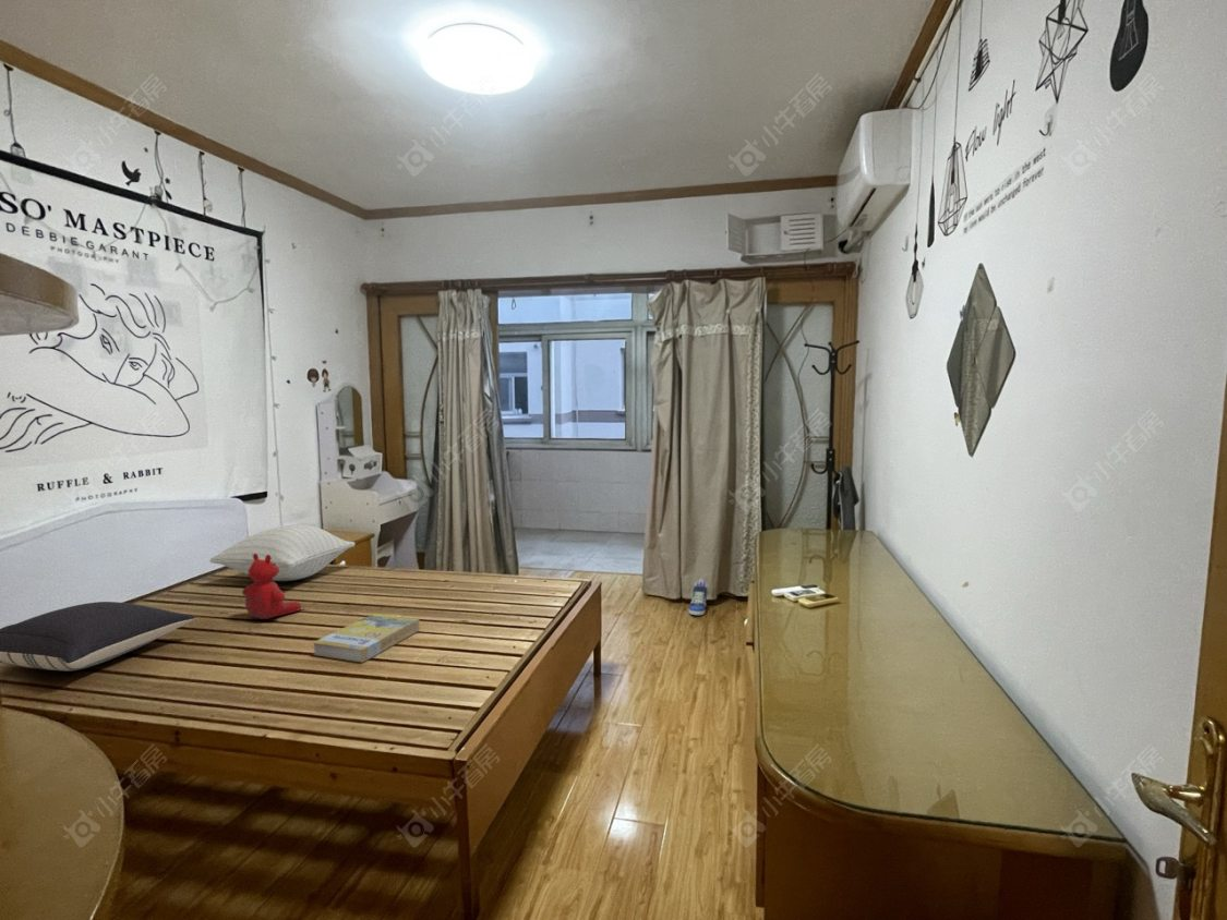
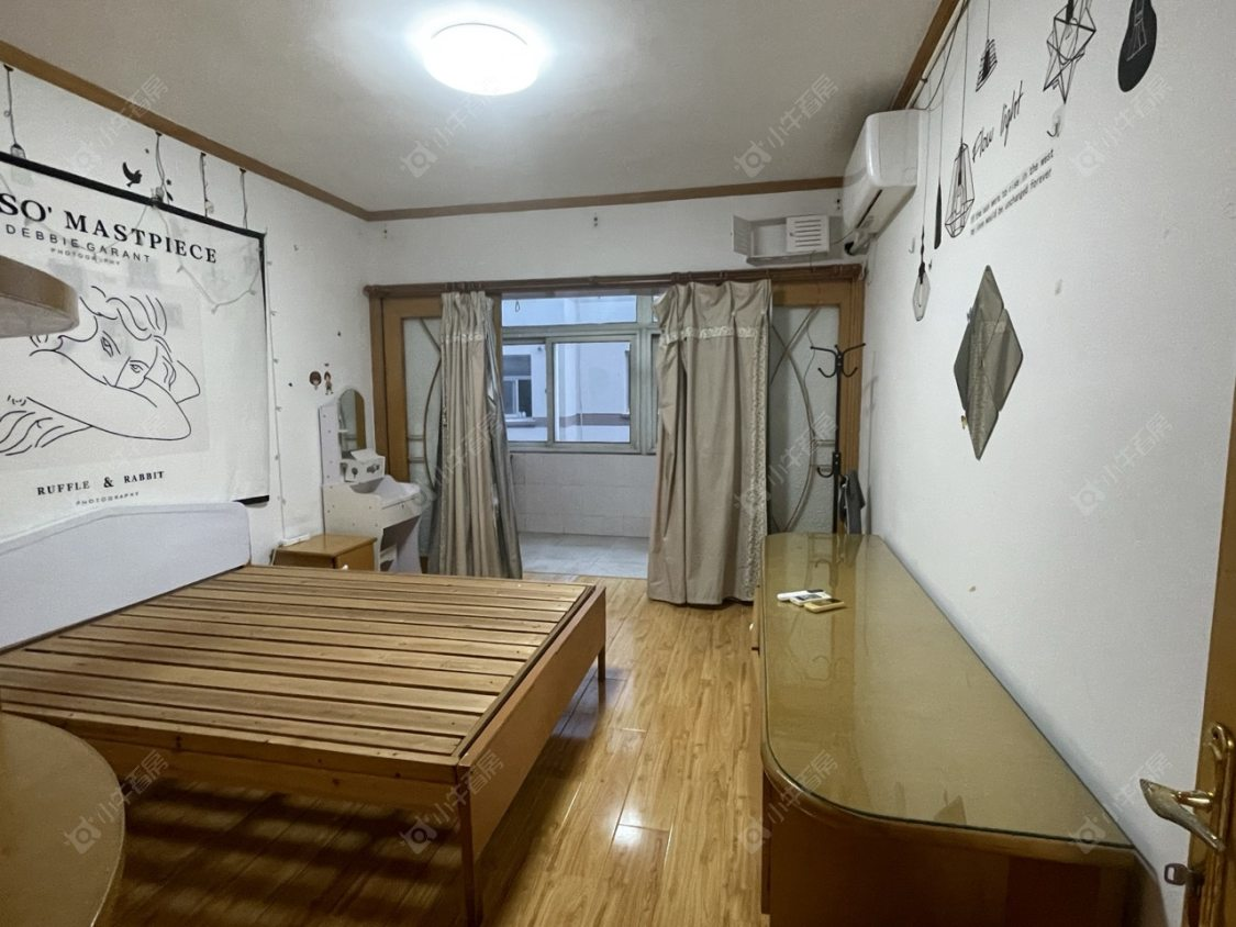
- pillow [0,601,196,671]
- stuffed bear [241,553,302,620]
- sneaker [687,578,709,616]
- pillow [209,523,357,582]
- book [312,613,421,664]
